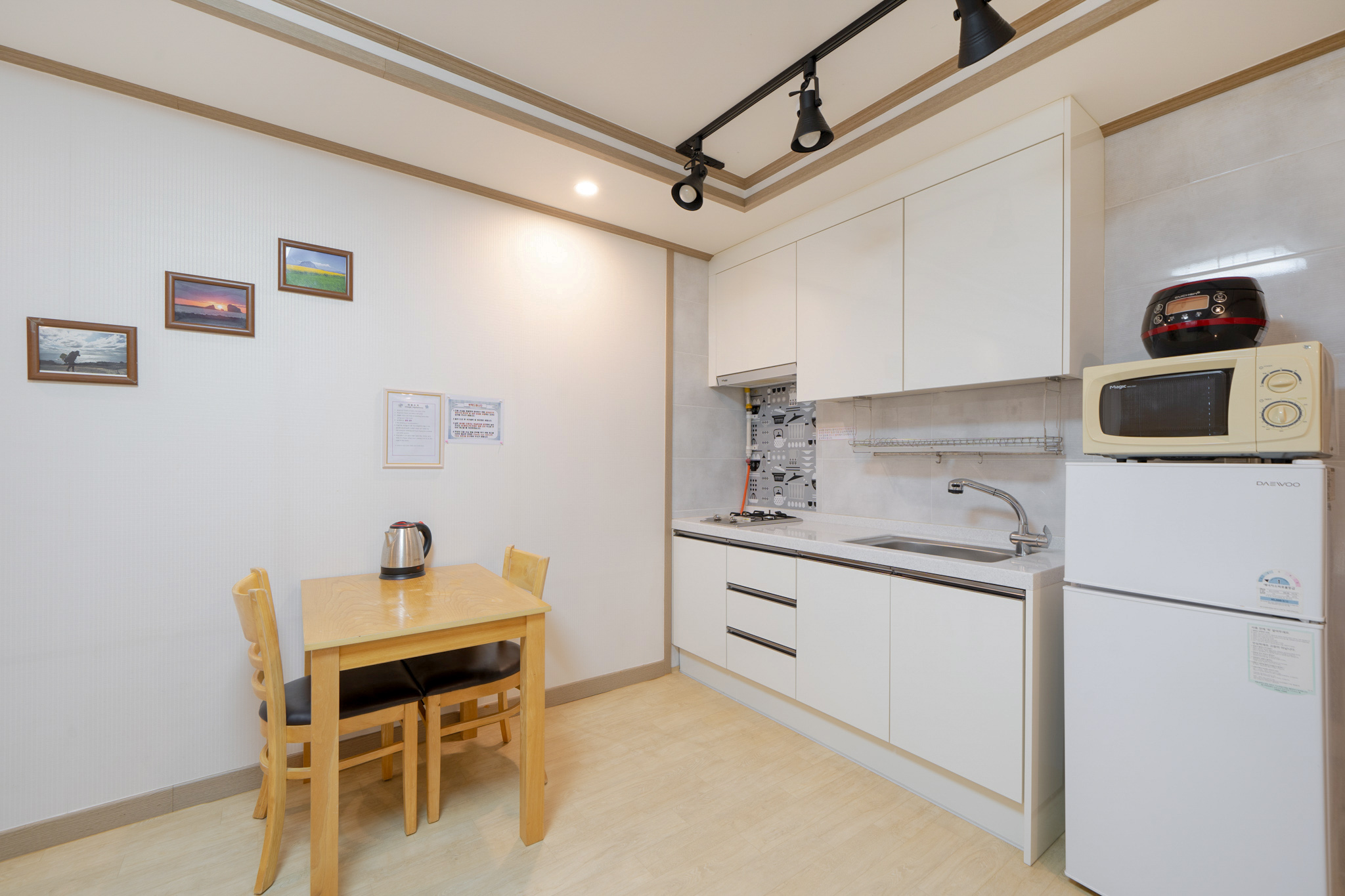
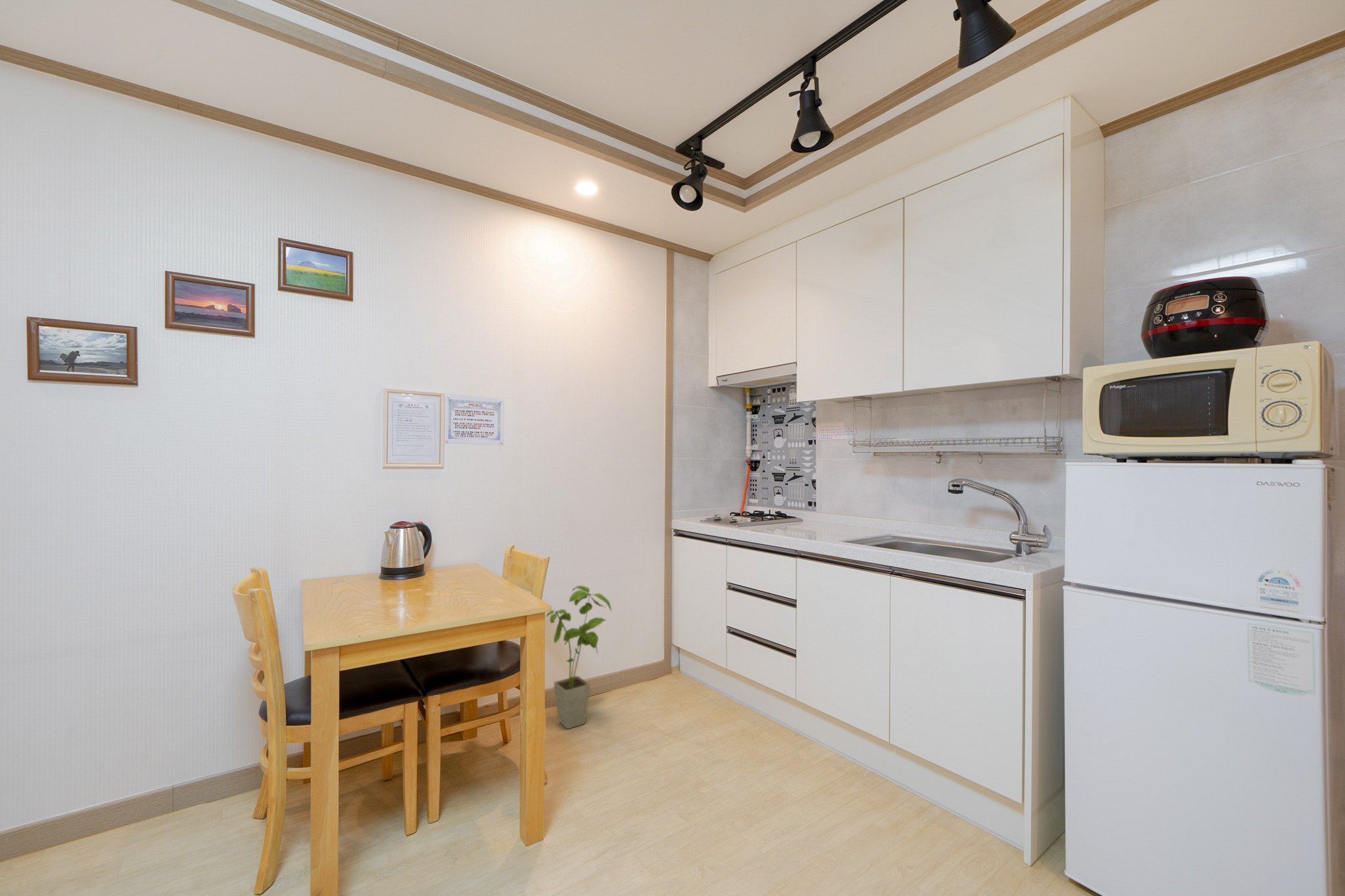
+ house plant [546,585,613,729]
